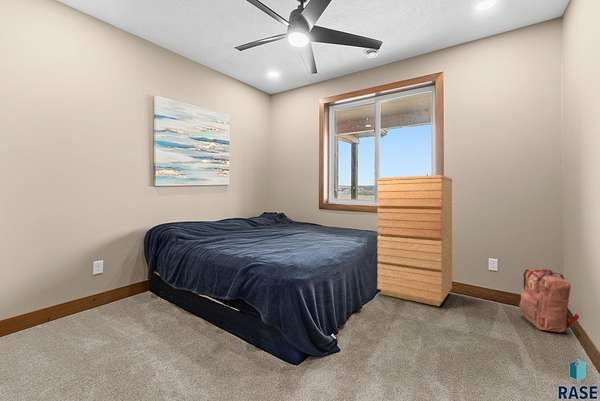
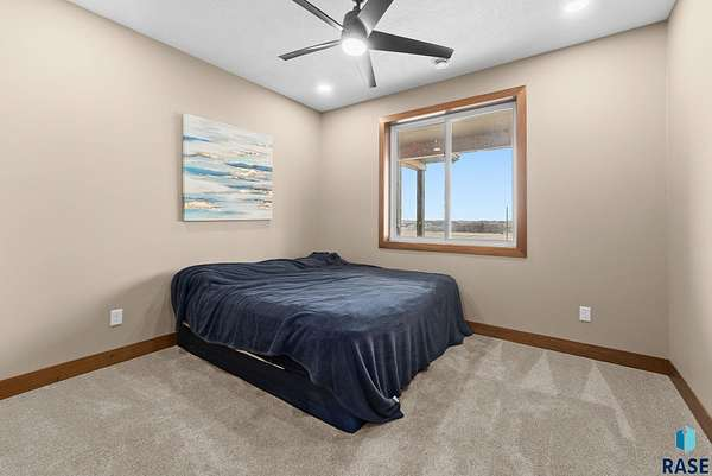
- dresser [376,174,453,307]
- backpack [518,268,580,333]
